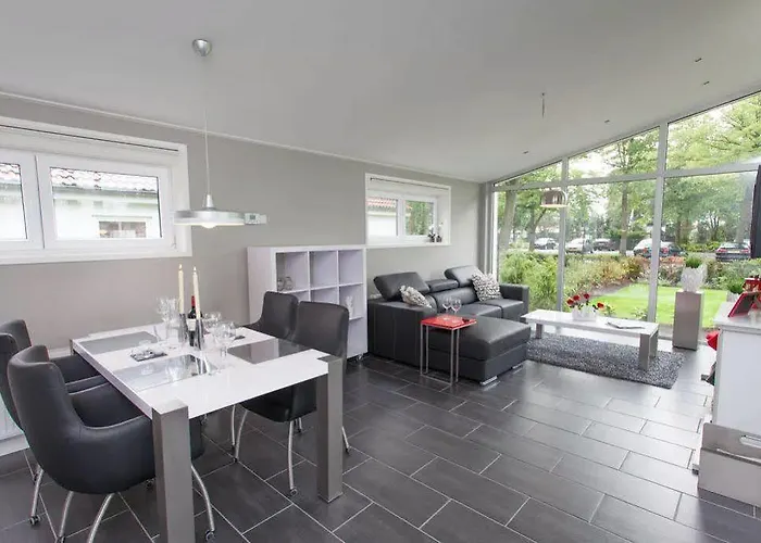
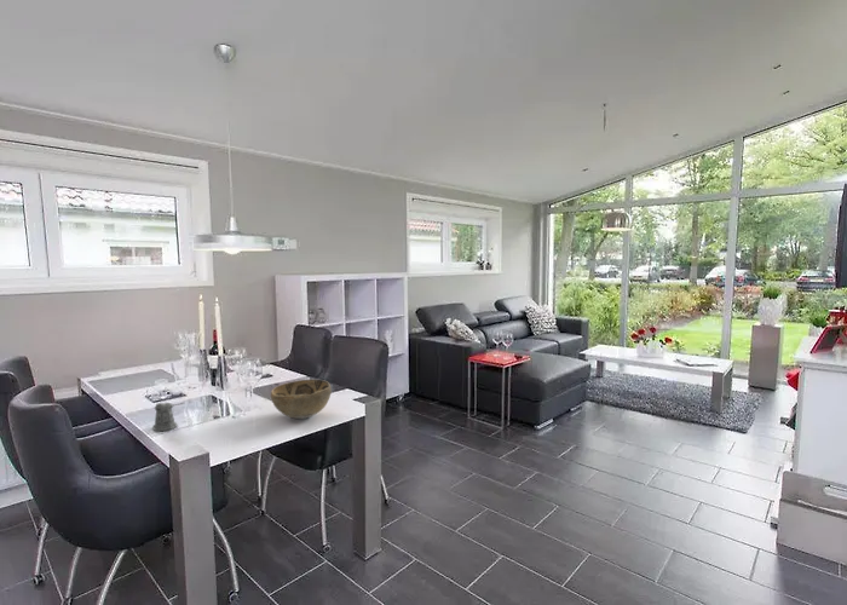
+ decorative bowl [270,379,333,420]
+ pepper shaker [151,402,185,432]
